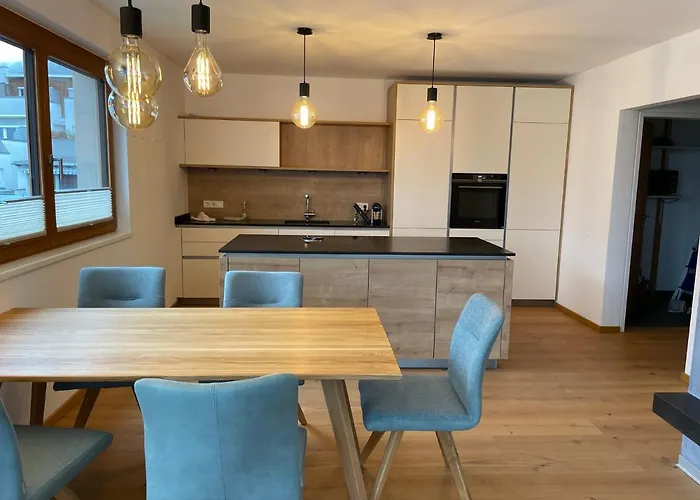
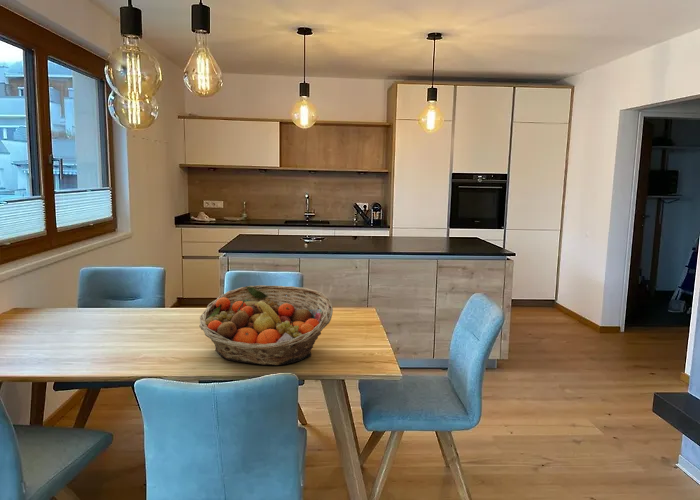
+ fruit basket [198,284,334,366]
